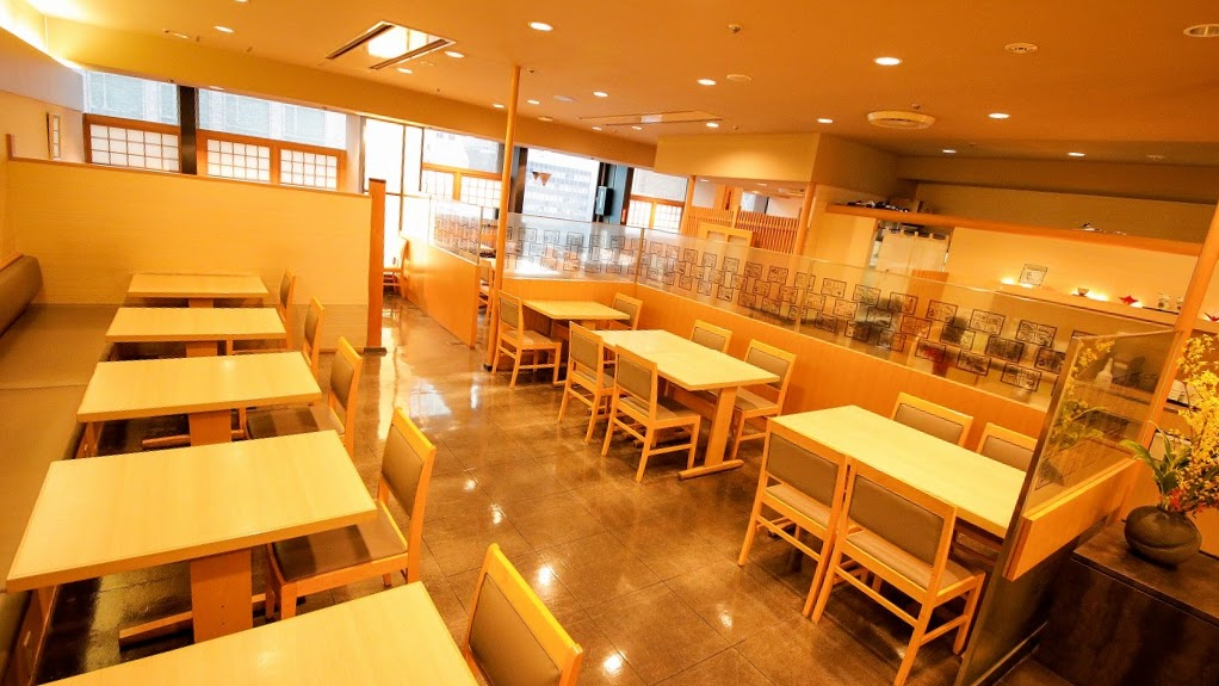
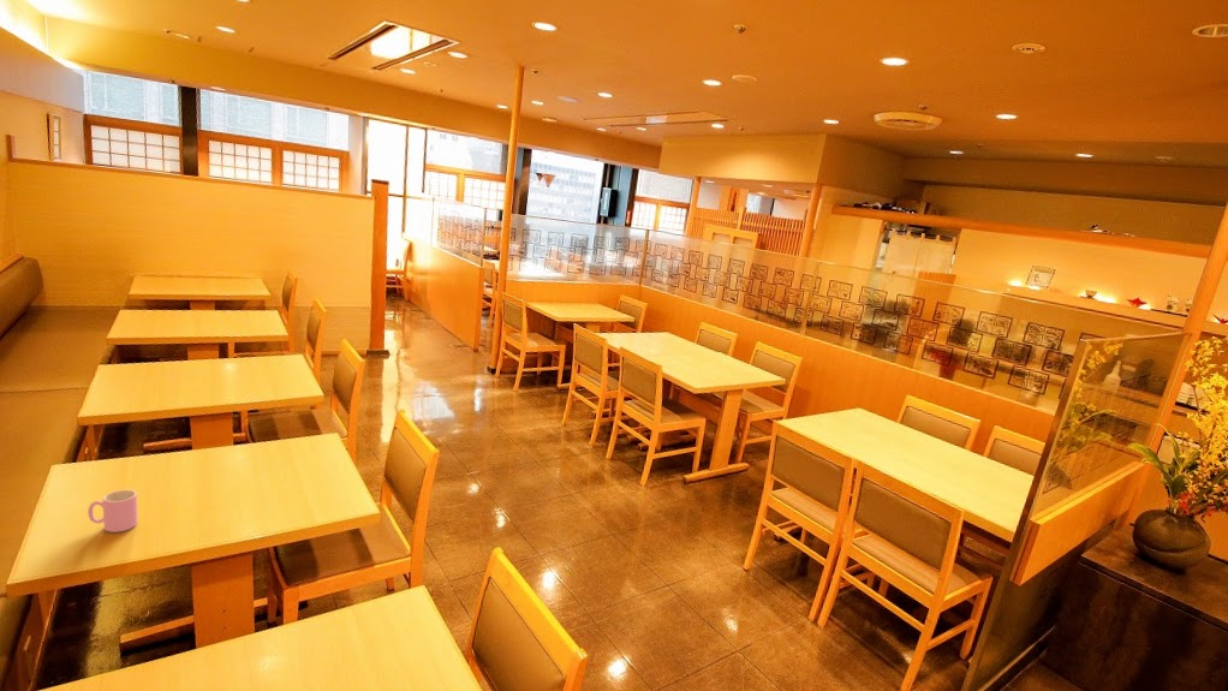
+ cup [87,489,139,534]
